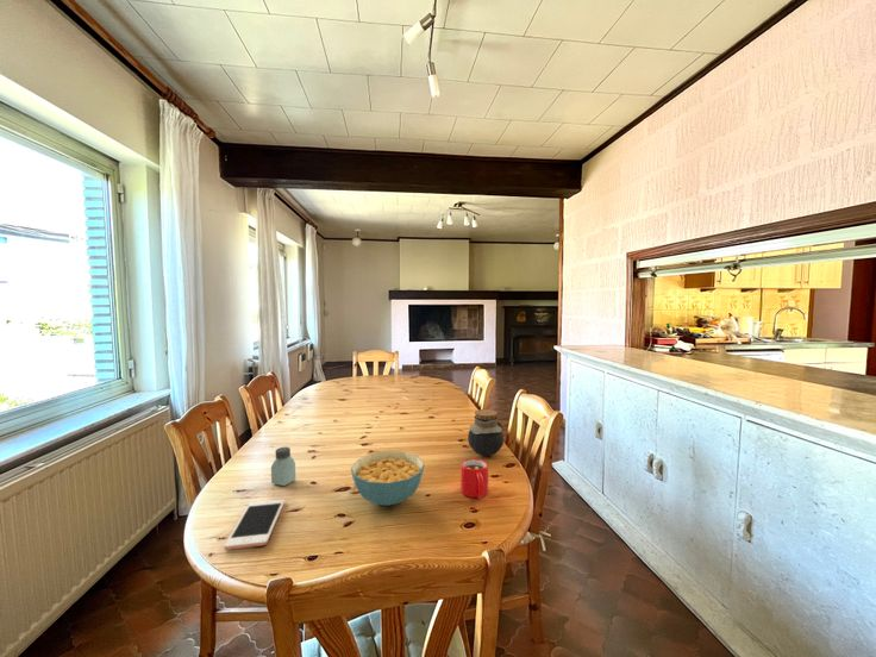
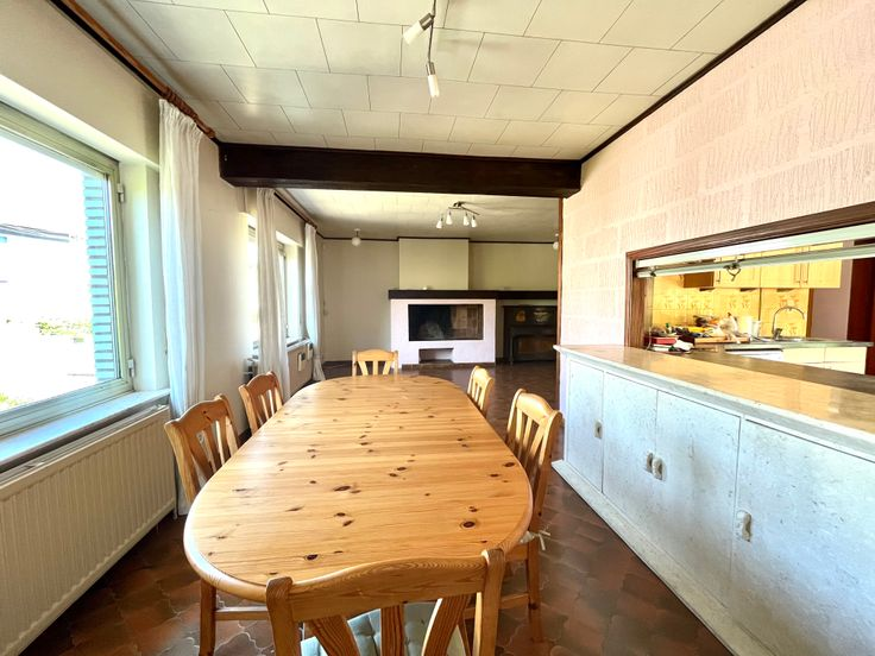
- jar [467,408,505,457]
- cereal bowl [350,450,425,507]
- saltshaker [270,446,296,487]
- cell phone [223,499,286,551]
- mug [459,457,489,500]
